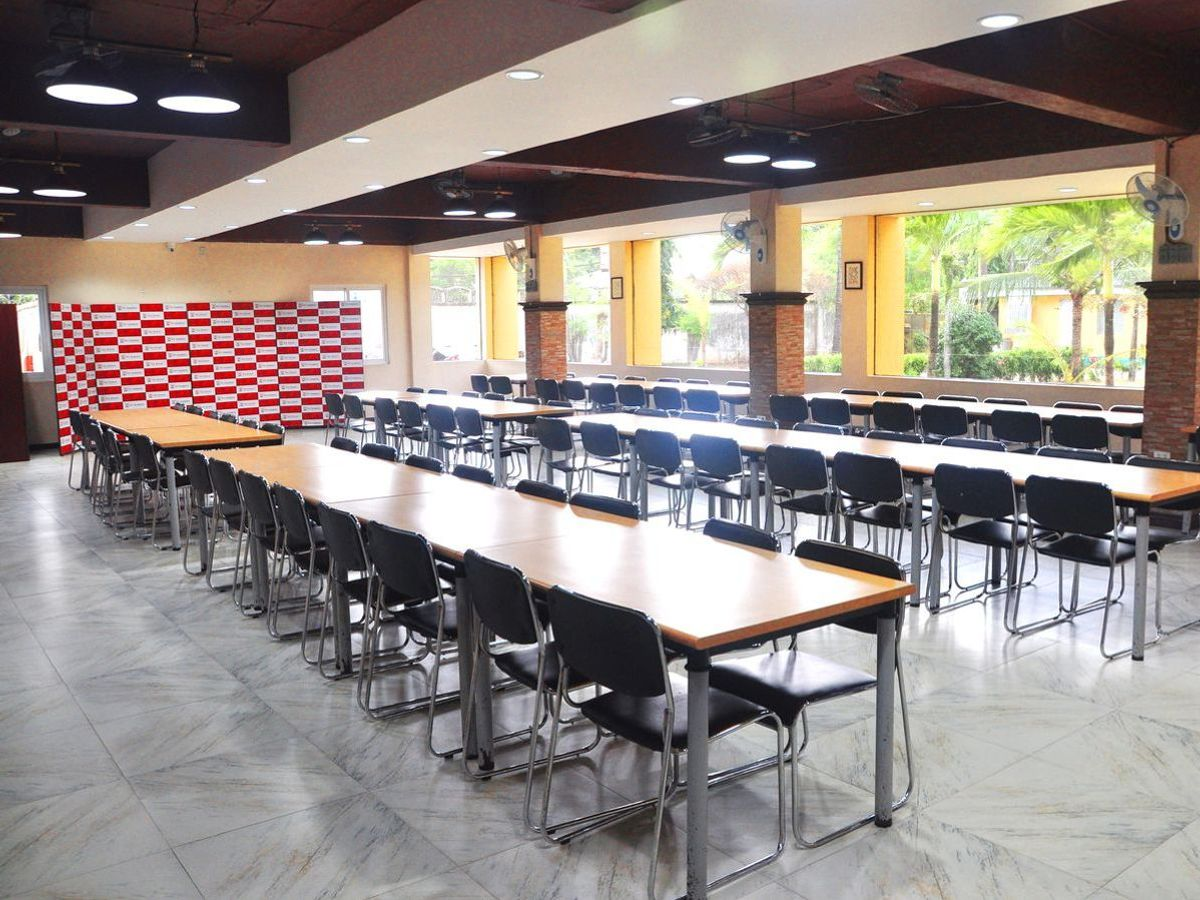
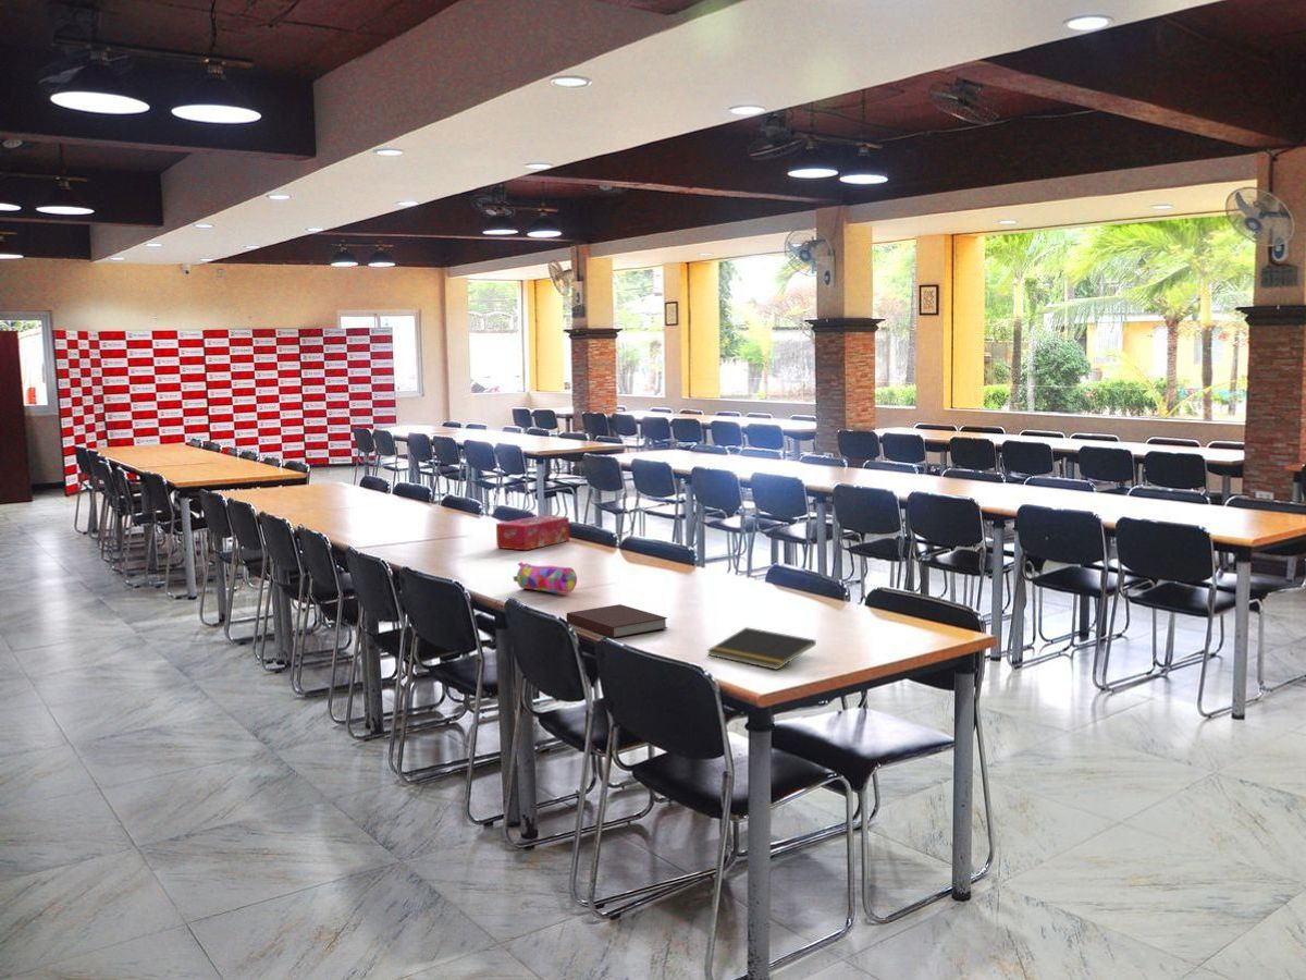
+ tissue box [495,514,570,551]
+ pencil case [513,561,578,595]
+ notebook [565,603,669,639]
+ notepad [706,626,817,671]
